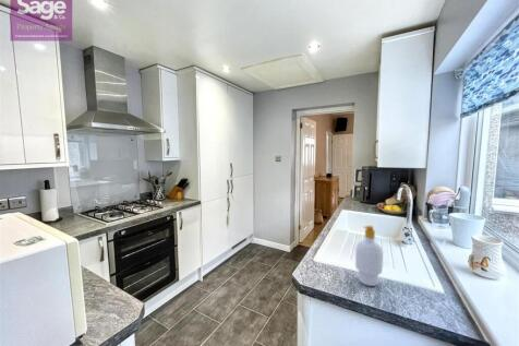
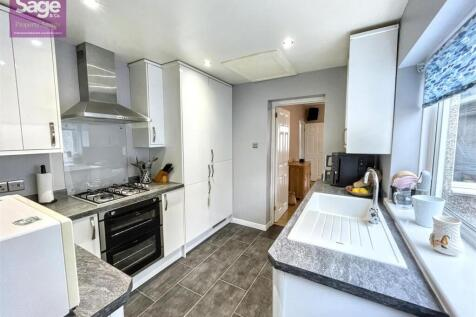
- soap bottle [354,225,384,287]
